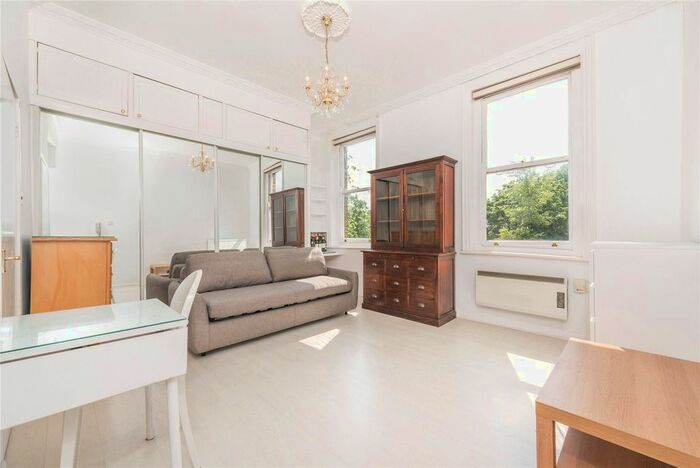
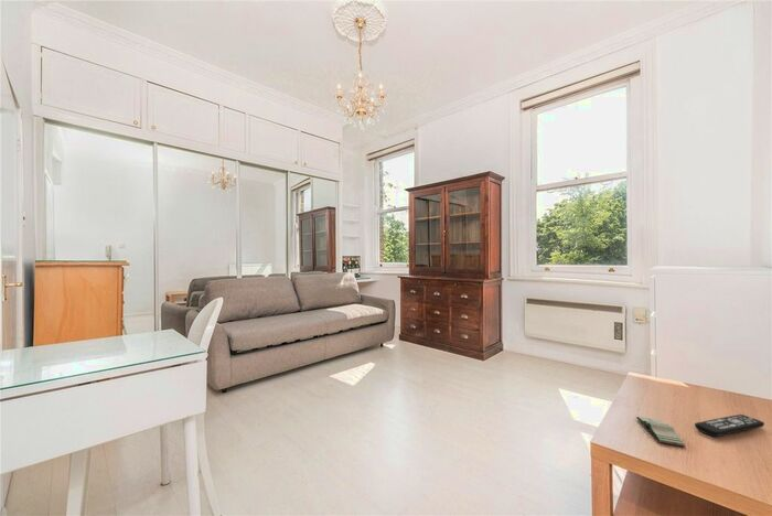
+ remote control [694,413,765,438]
+ book [635,416,687,448]
